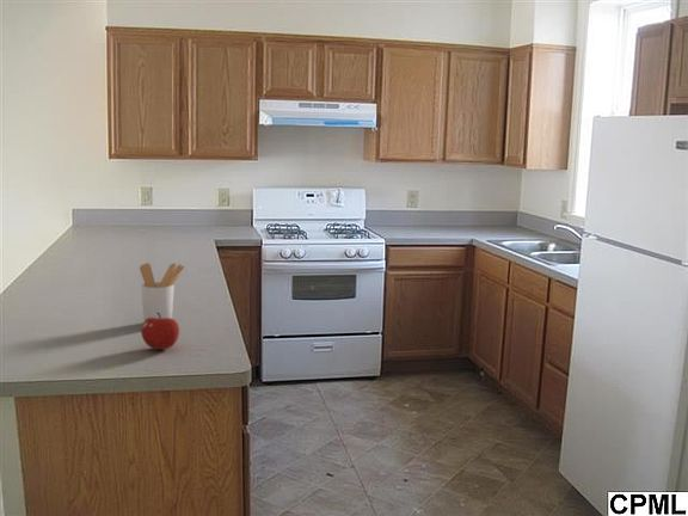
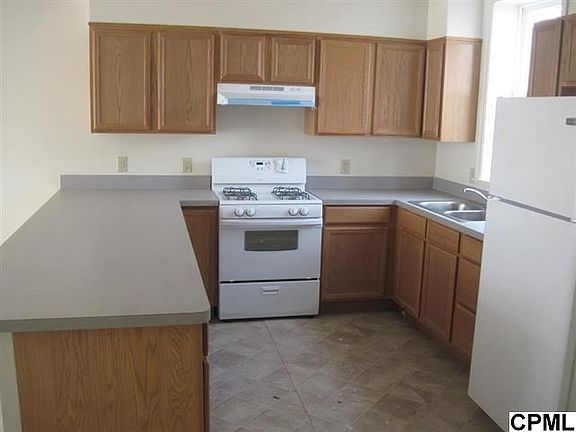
- utensil holder [139,262,185,321]
- fruit [140,312,180,350]
